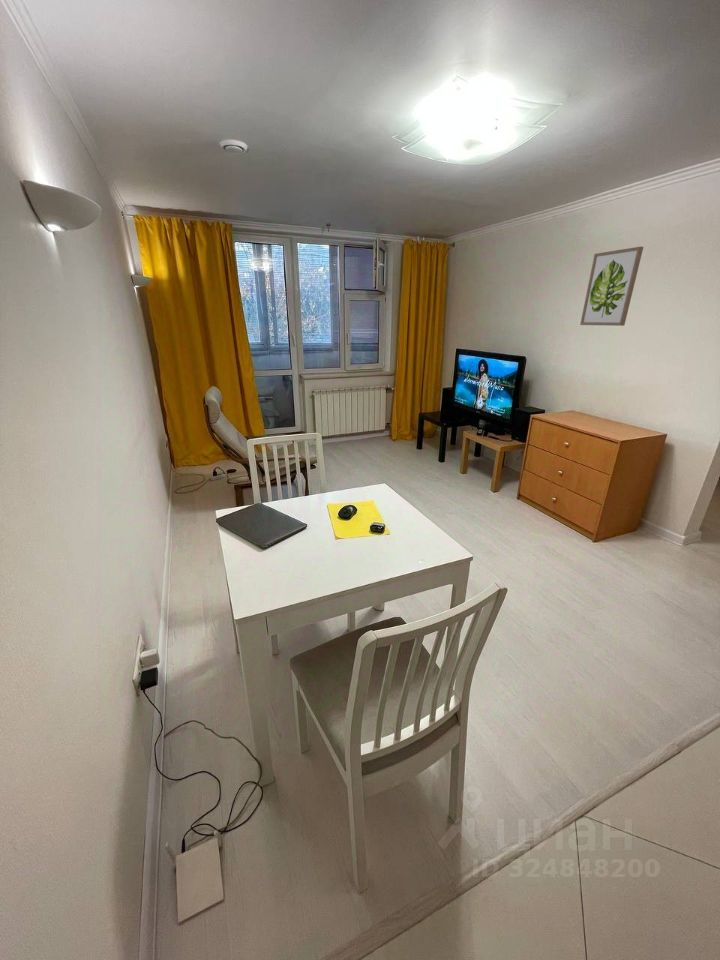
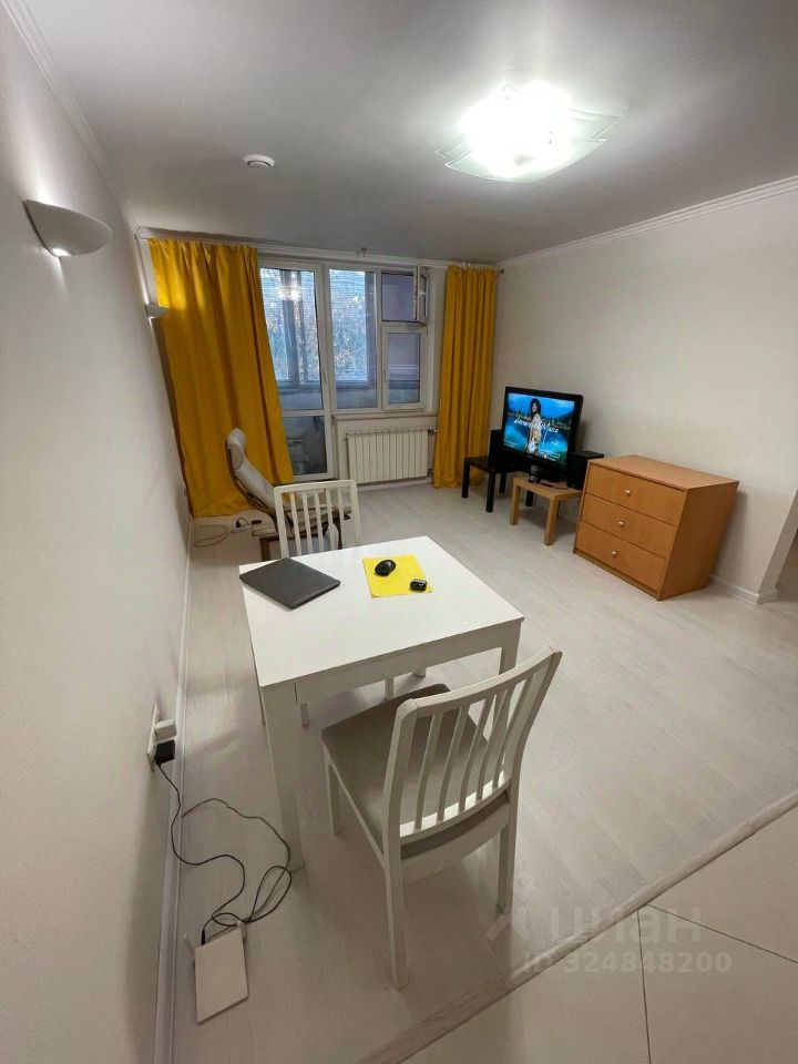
- wall art [579,246,644,327]
